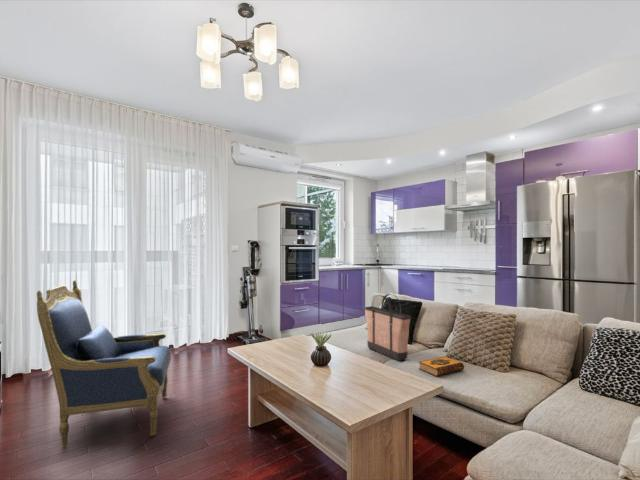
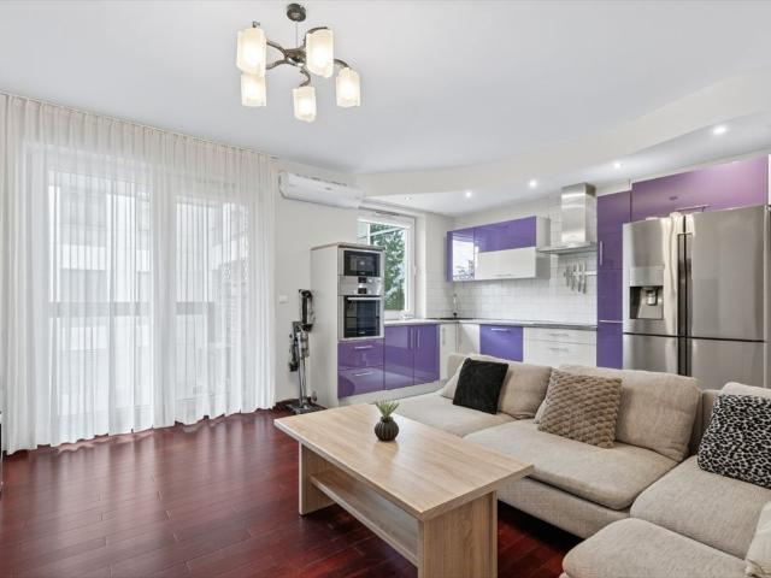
- armchair [36,279,172,448]
- shopping bag [364,293,412,362]
- hardback book [418,356,465,377]
